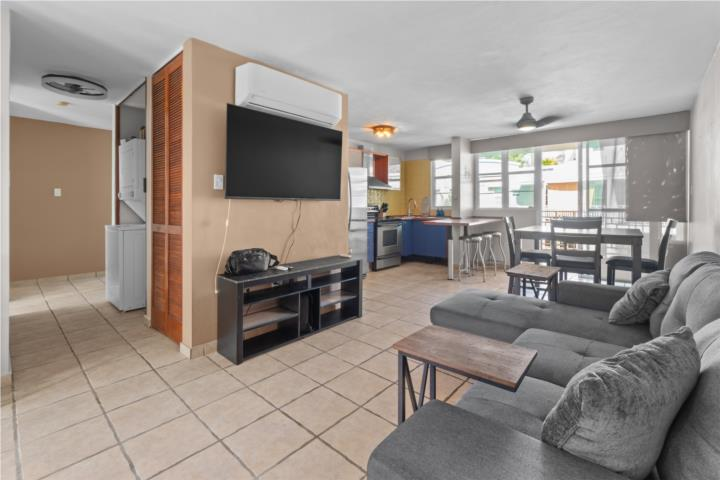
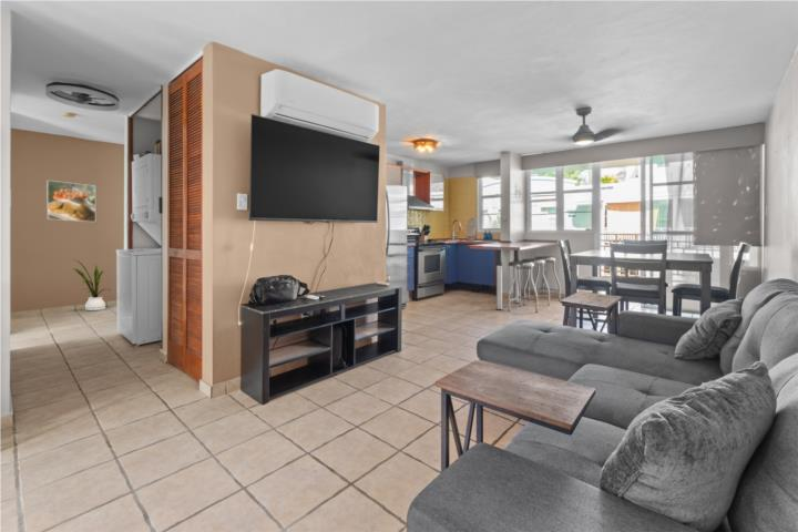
+ house plant [71,258,111,311]
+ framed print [45,180,96,223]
